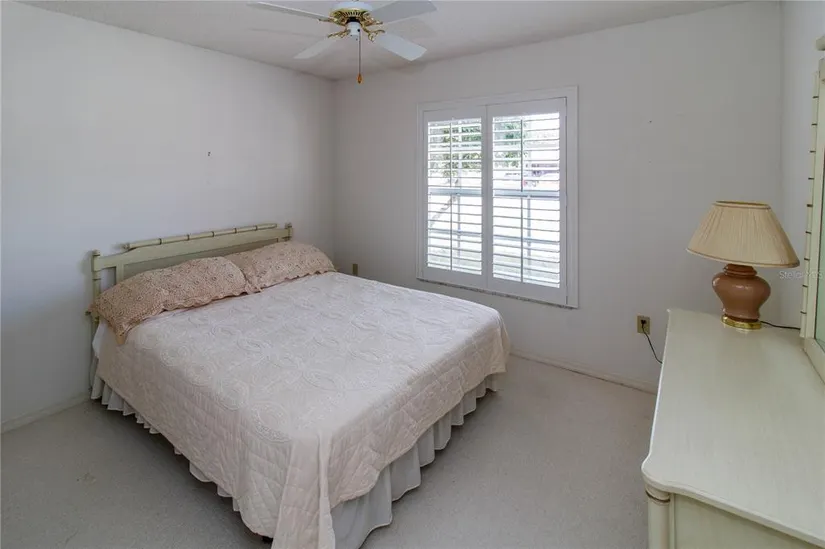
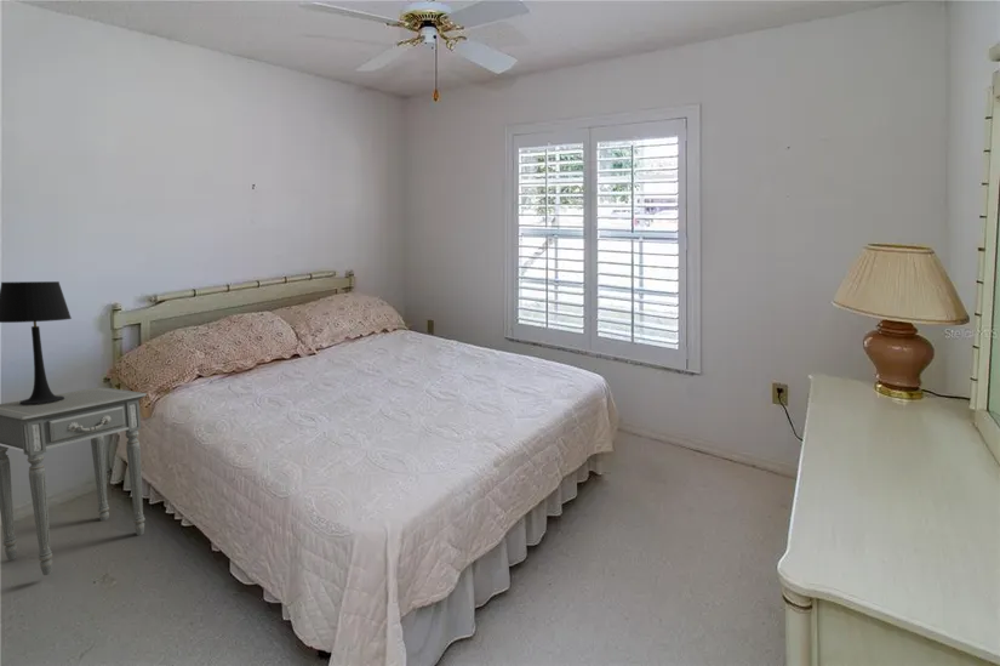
+ side table [0,386,148,576]
+ table lamp [0,280,73,405]
